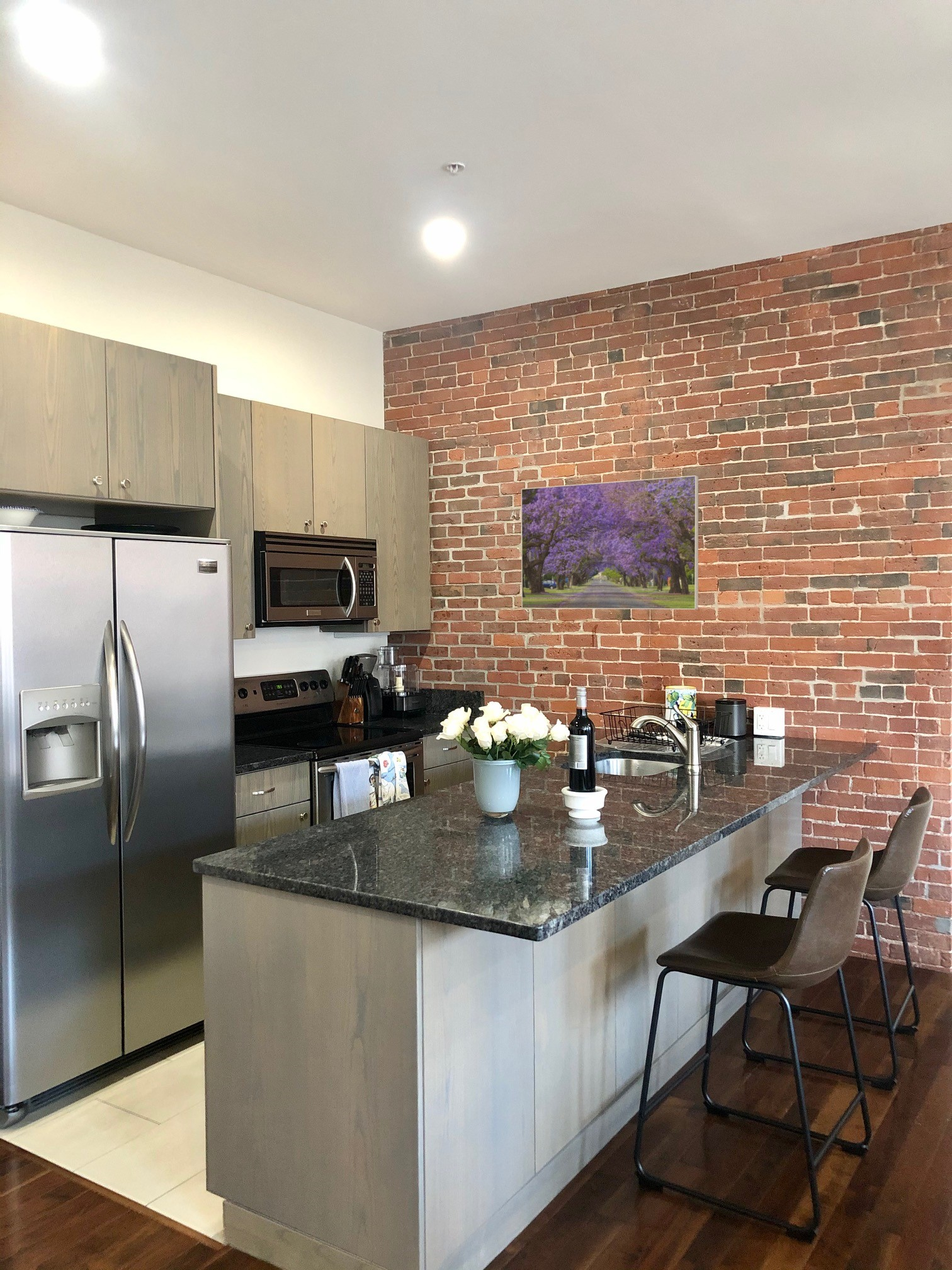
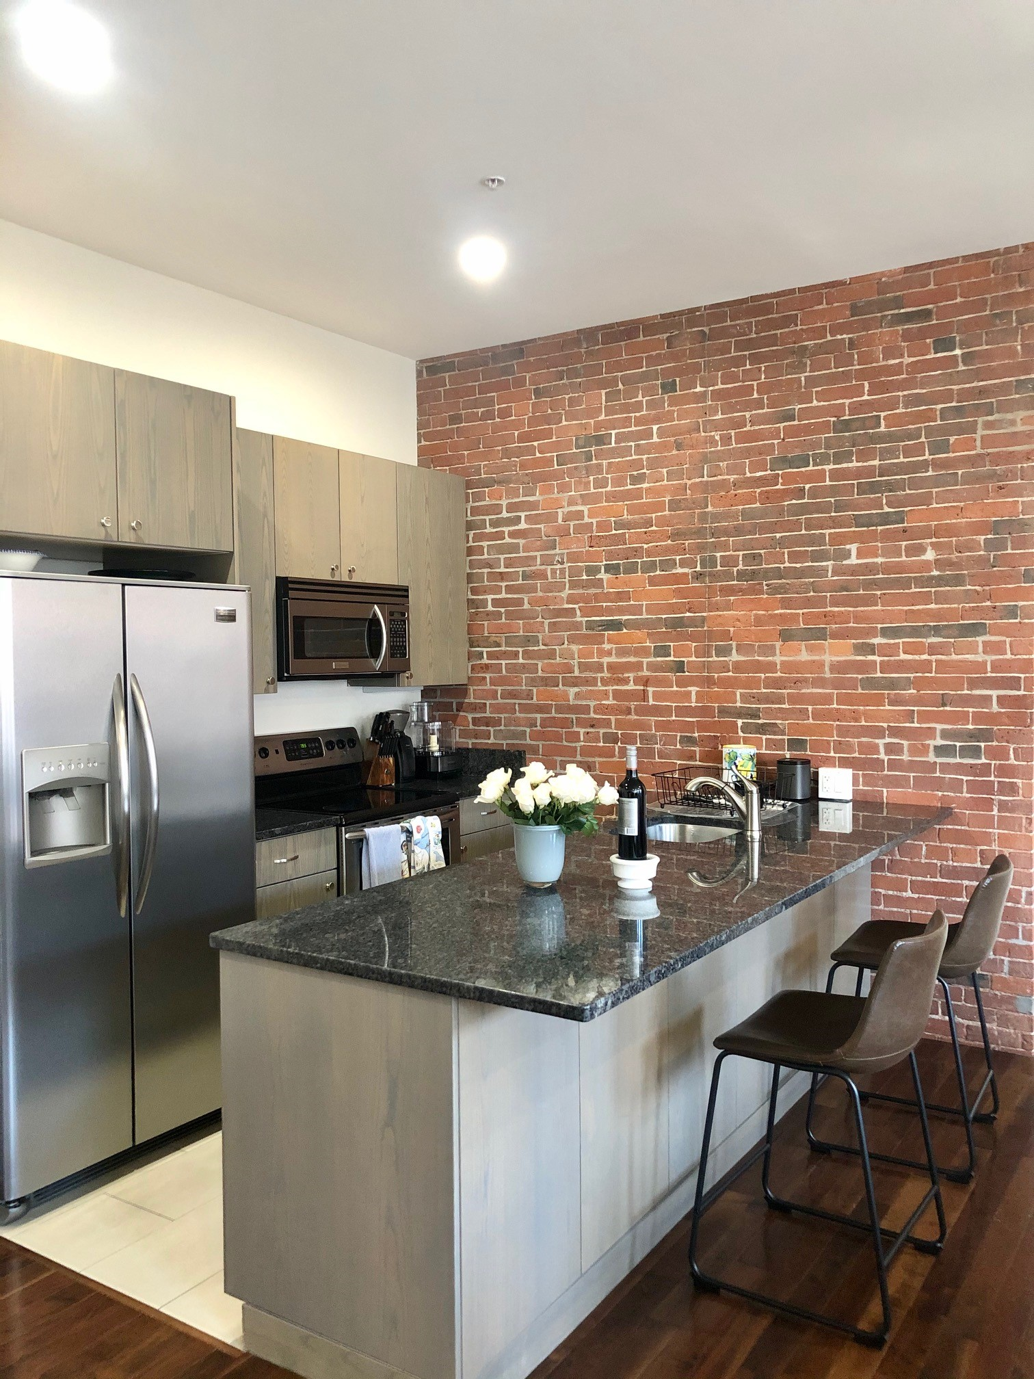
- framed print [521,475,699,610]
